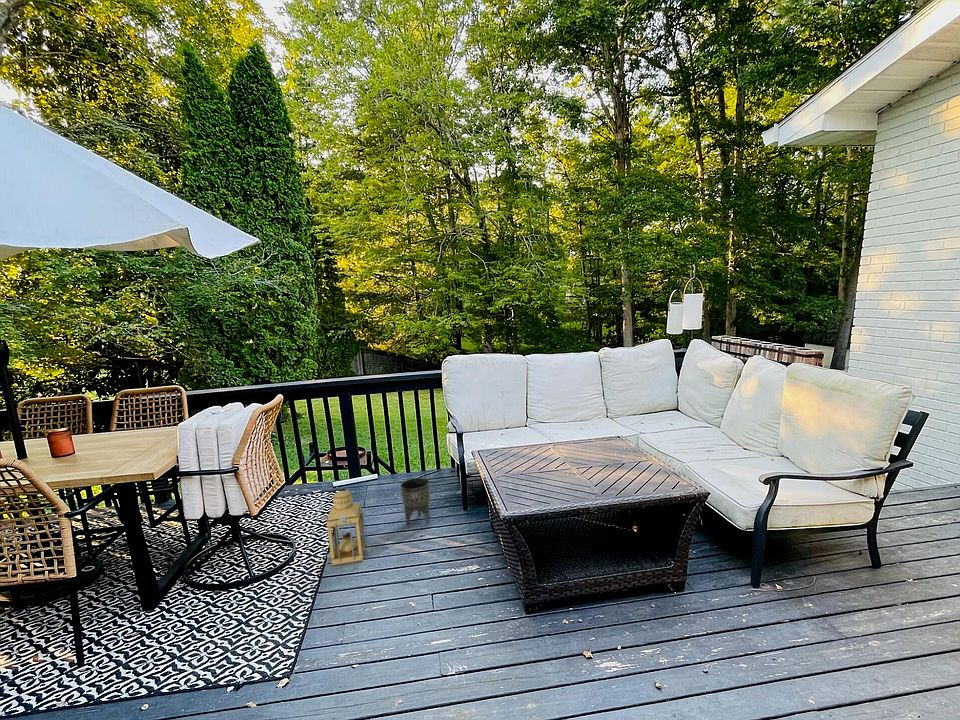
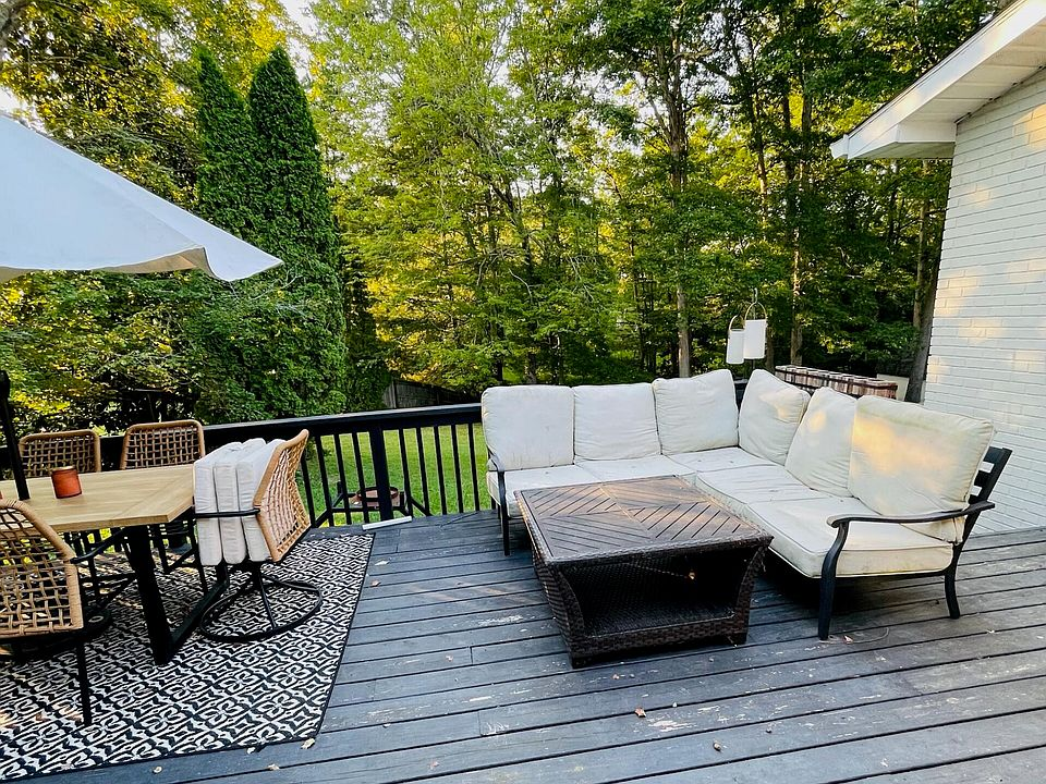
- planter [400,477,431,525]
- lantern [321,490,372,566]
